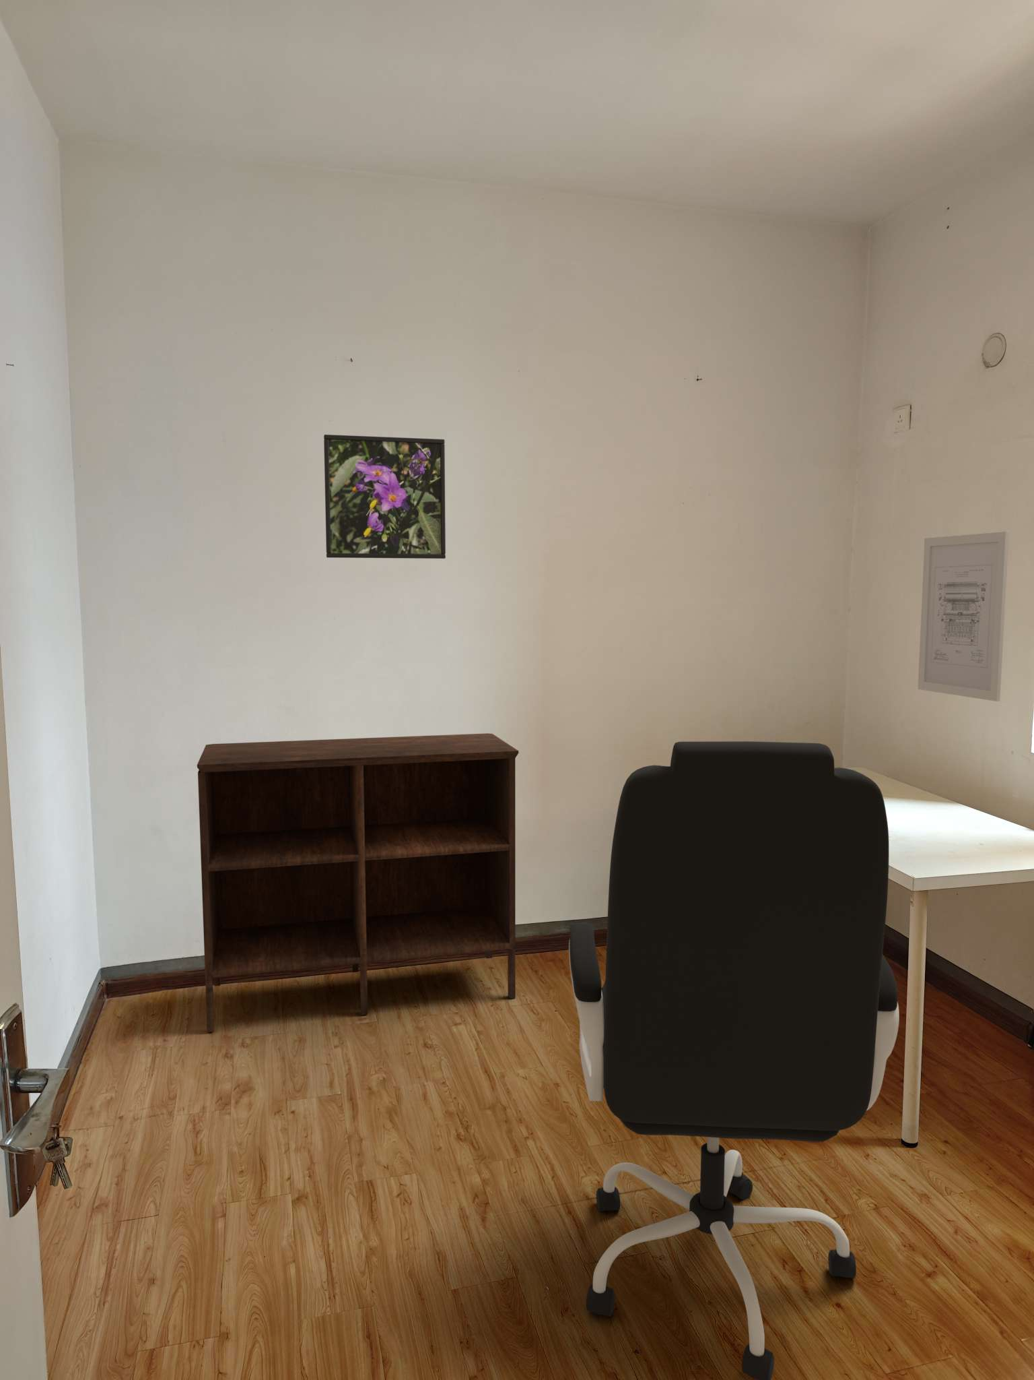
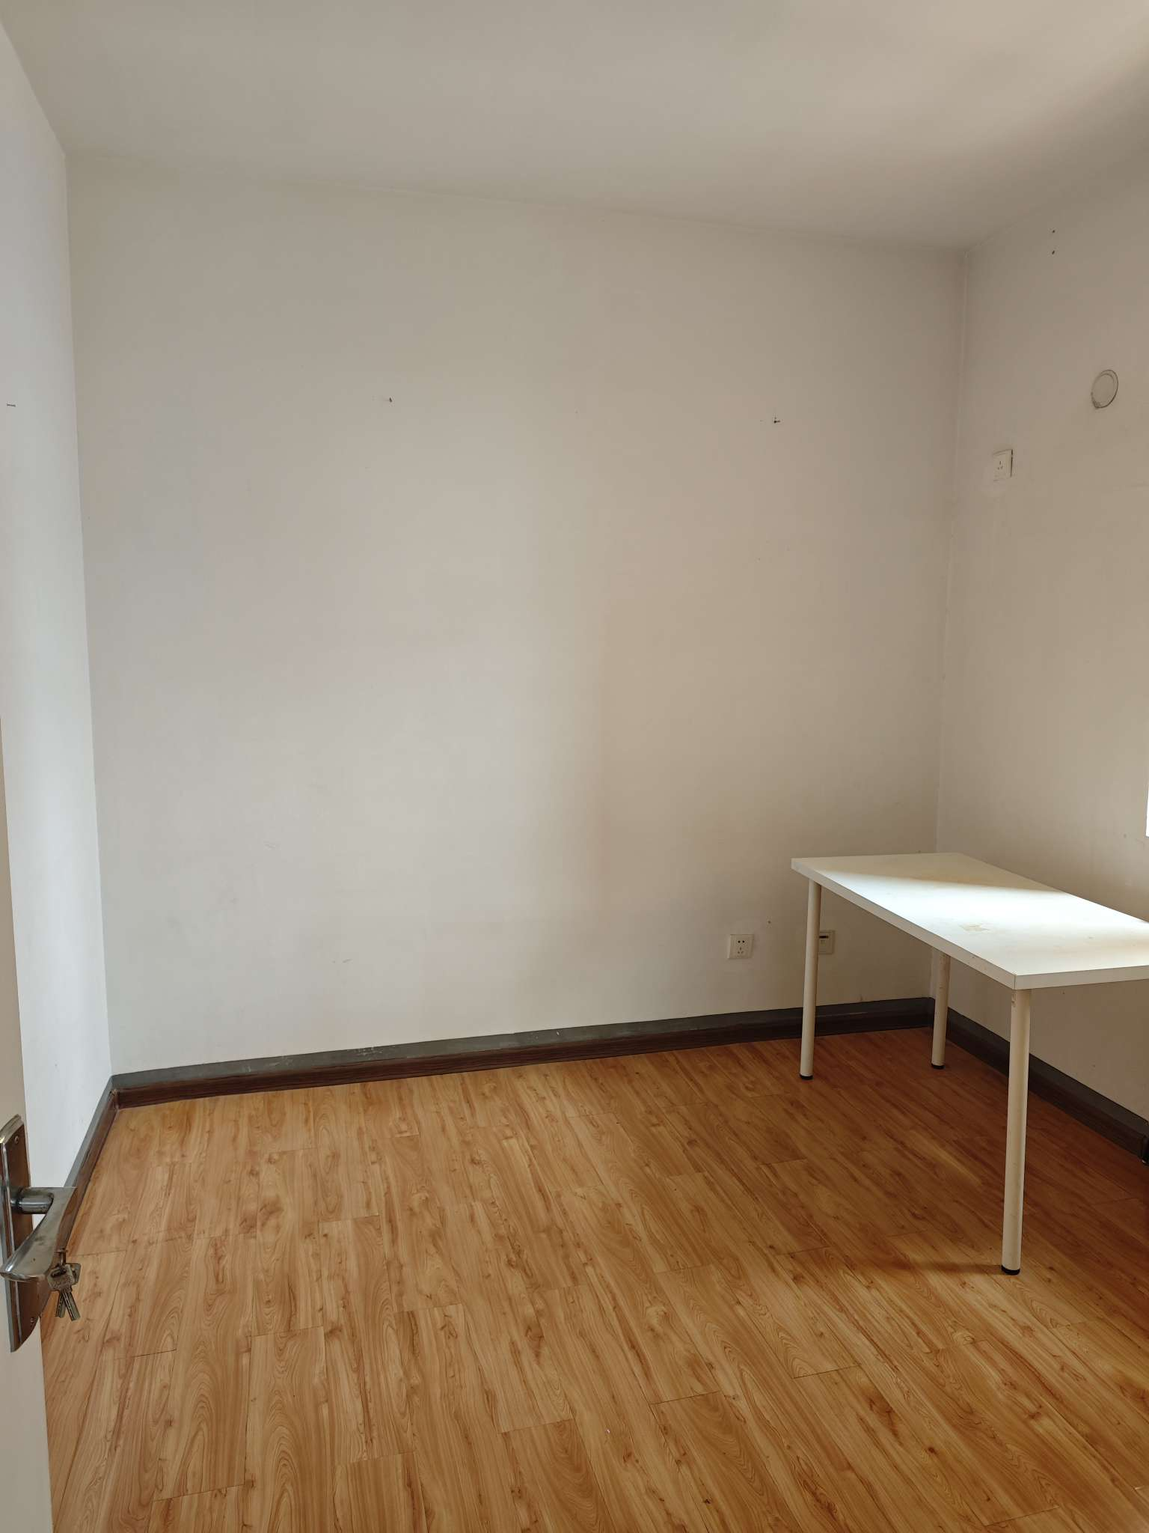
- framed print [324,434,446,560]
- shelving unit [197,732,519,1033]
- wall art [917,531,1010,702]
- office chair [568,741,900,1380]
